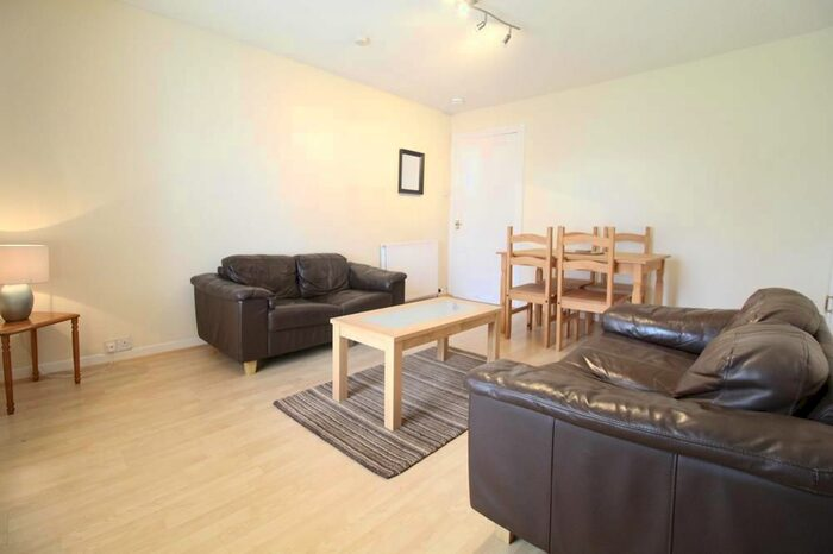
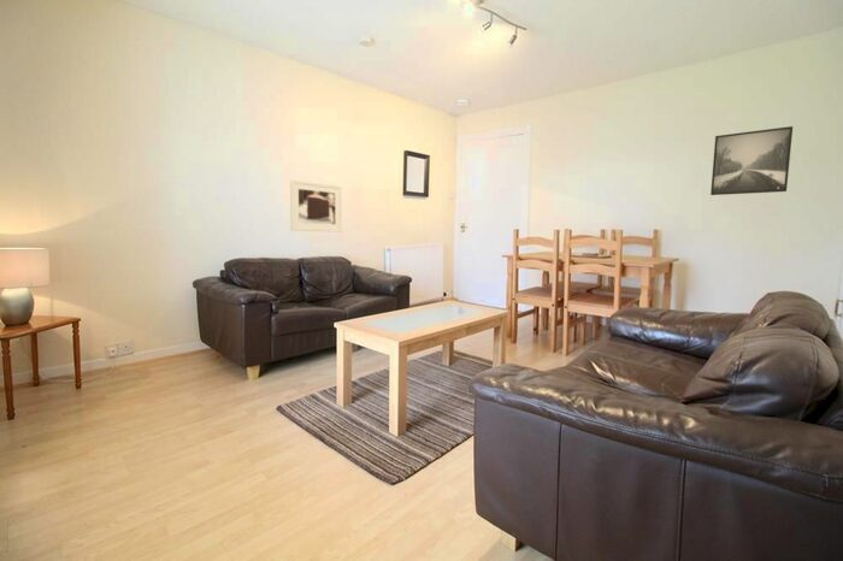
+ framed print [289,179,343,234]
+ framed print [709,125,794,196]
